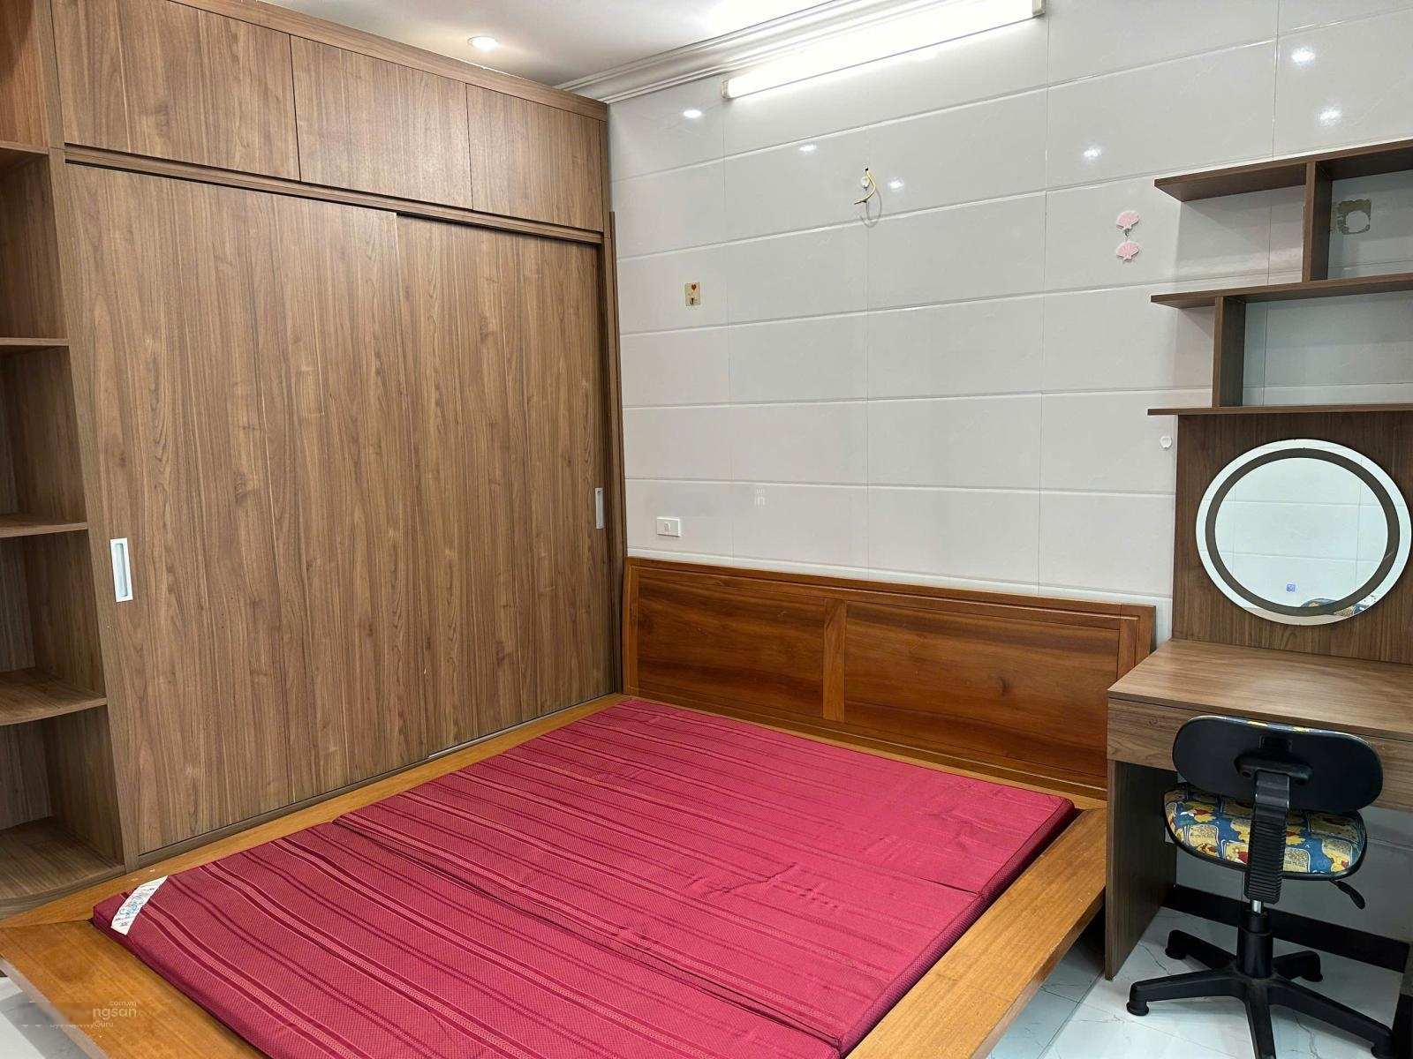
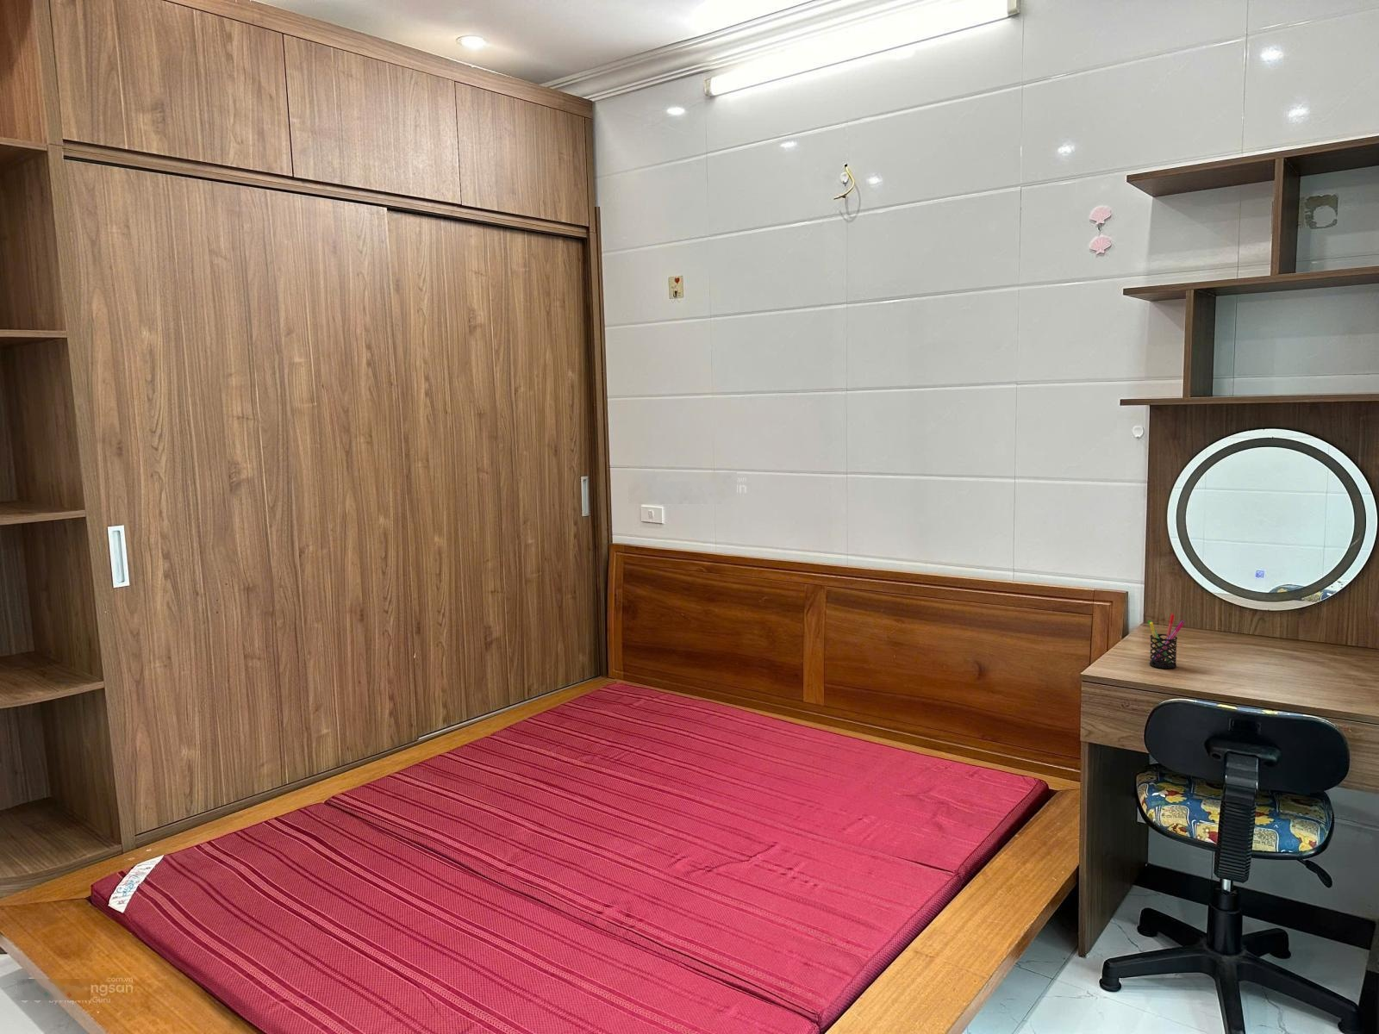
+ pen holder [1147,614,1185,669]
